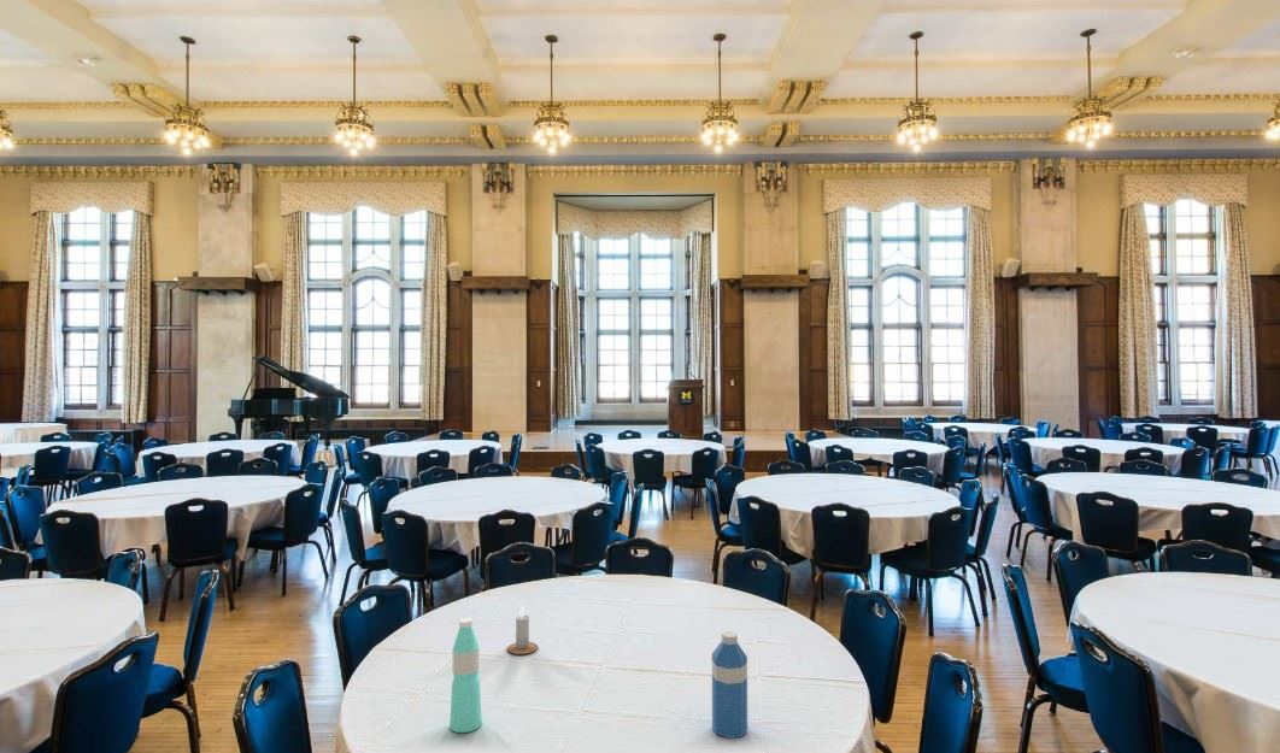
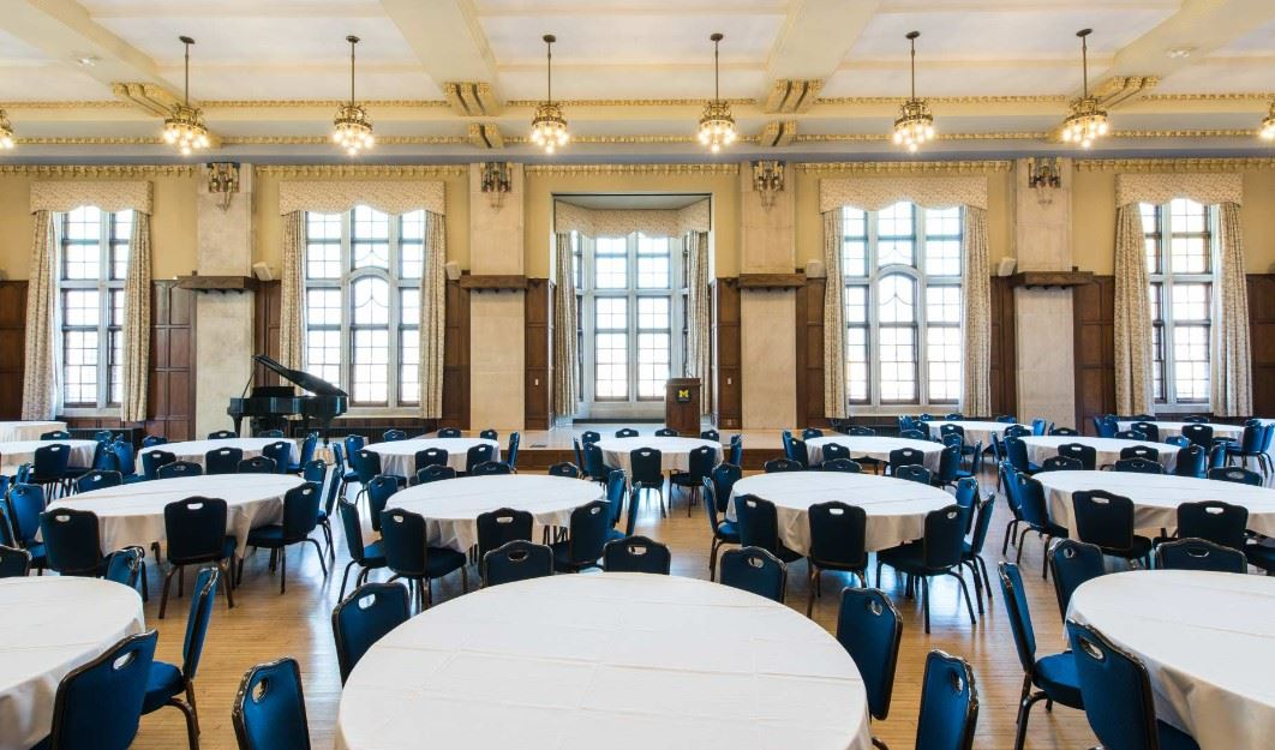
- candle [506,604,539,655]
- water bottle [711,630,748,740]
- water bottle [448,617,483,734]
